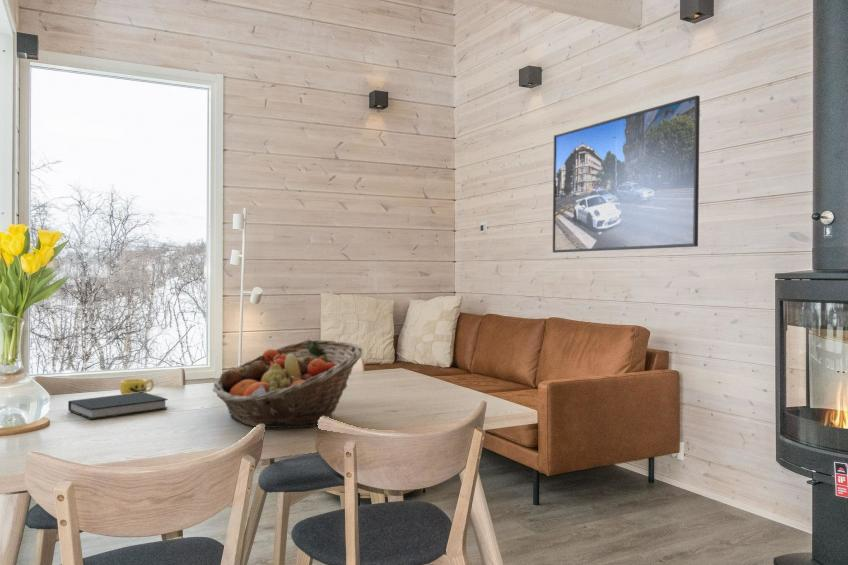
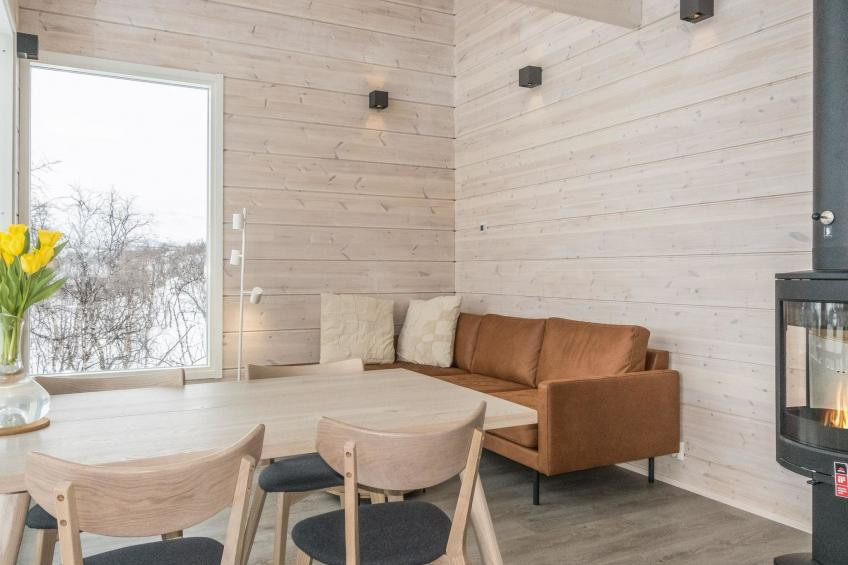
- book [67,392,169,420]
- fruit basket [212,339,364,429]
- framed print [552,94,701,254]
- cup [119,378,155,395]
